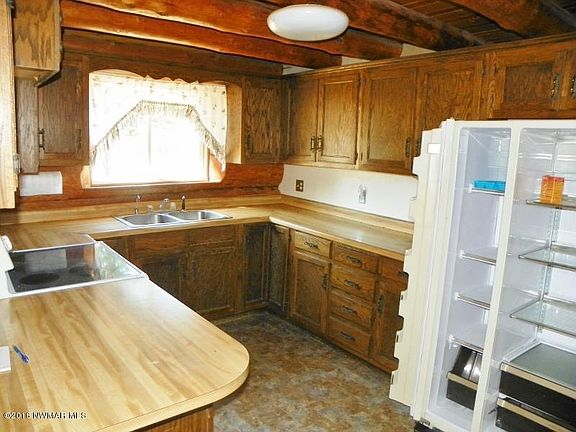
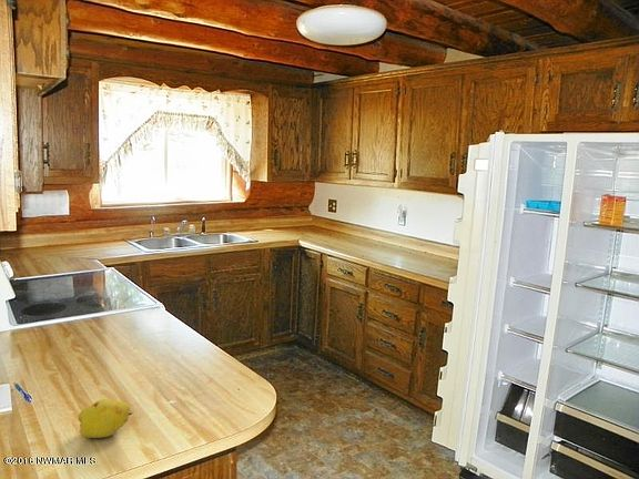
+ fruit [78,398,133,439]
